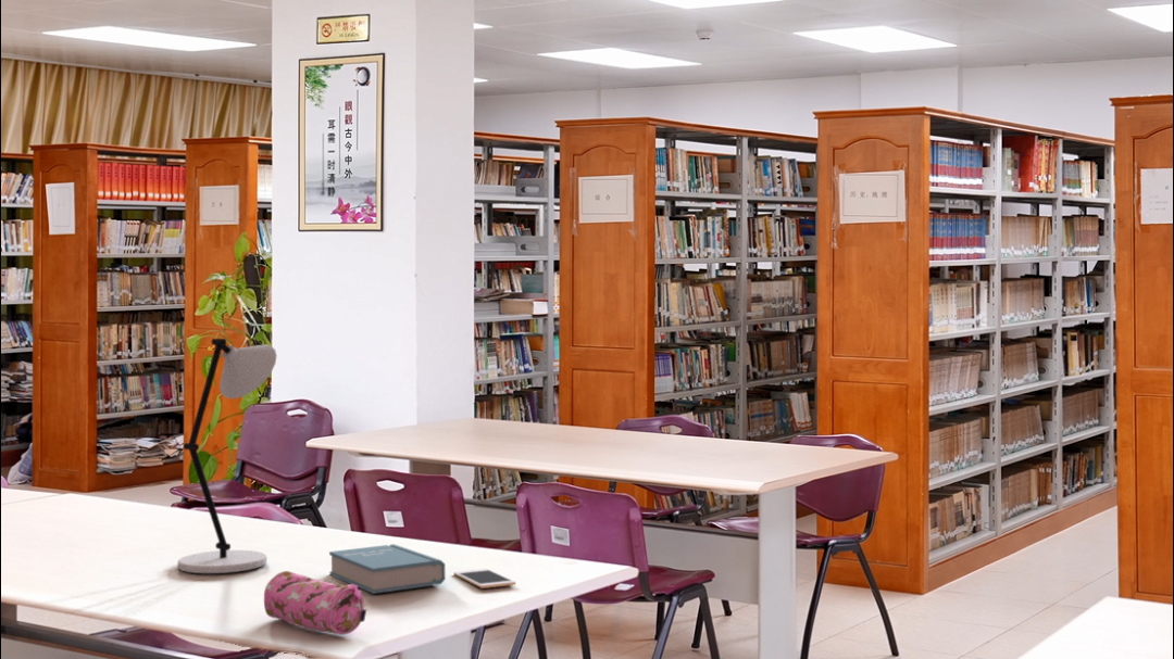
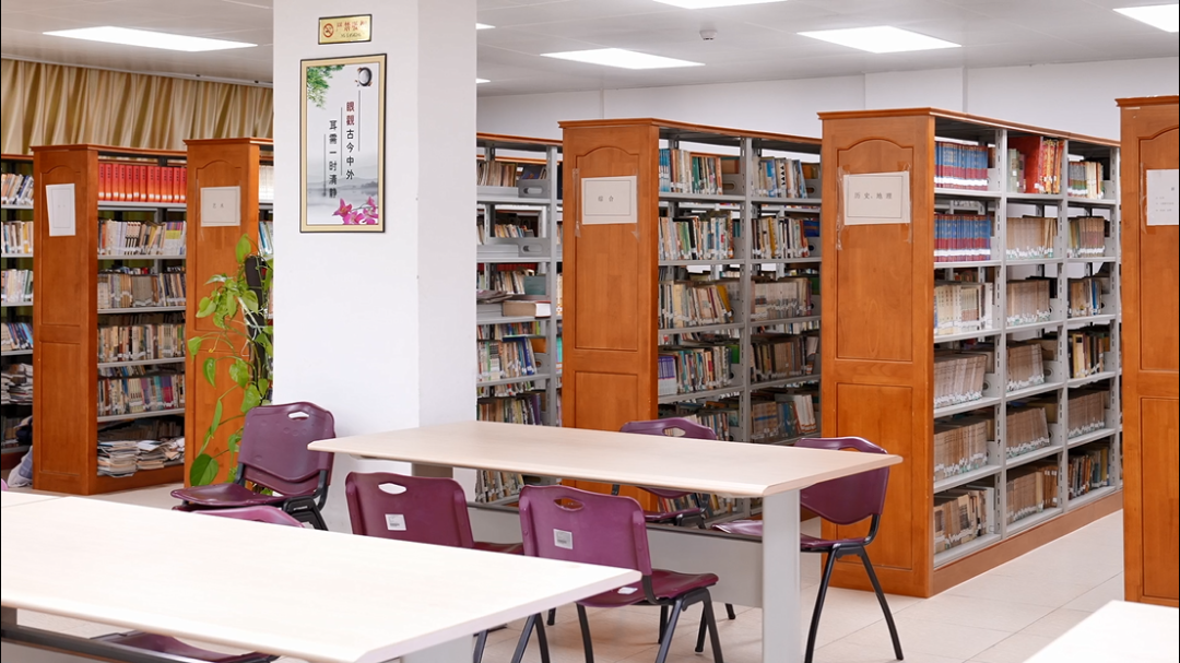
- cell phone [453,568,516,590]
- book [328,543,447,595]
- desk lamp [176,338,278,574]
- pencil case [263,570,367,636]
